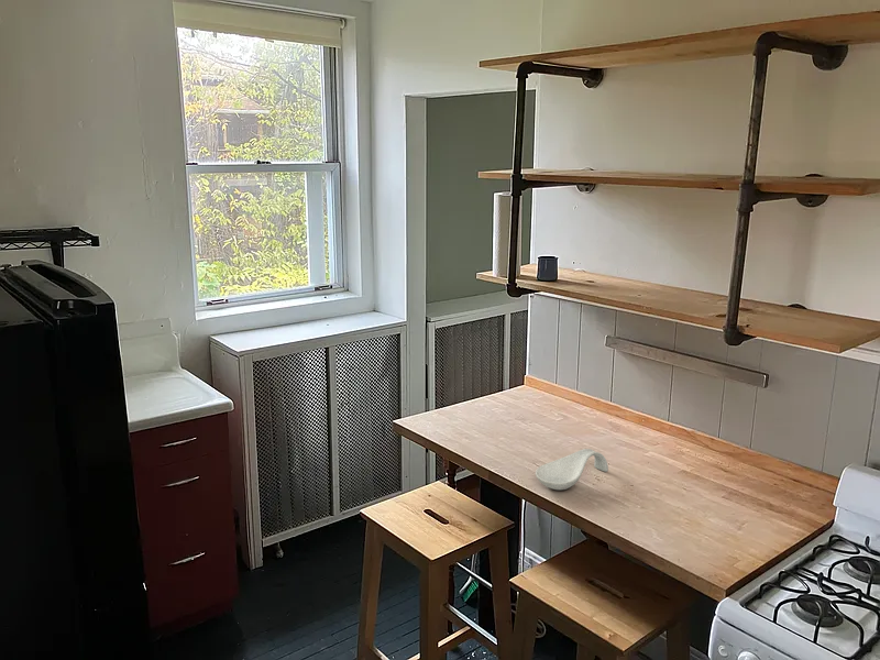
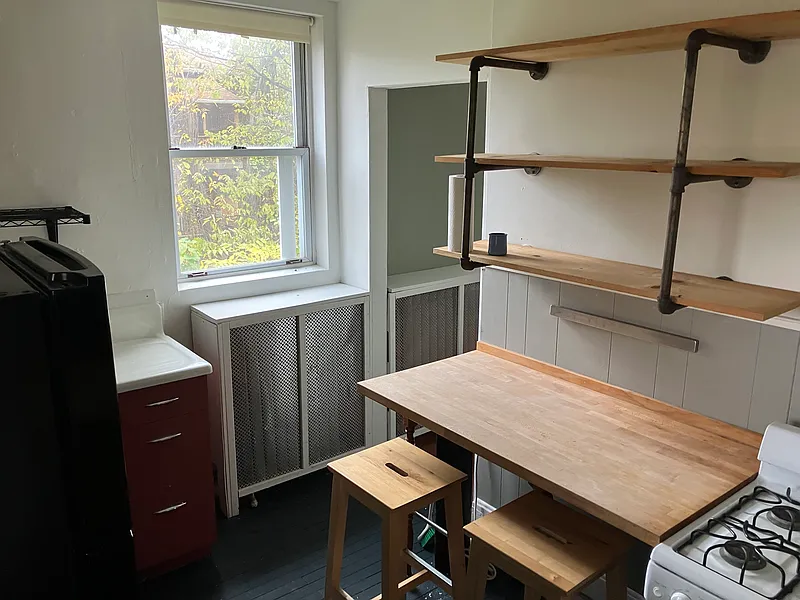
- spoon rest [535,448,609,491]
